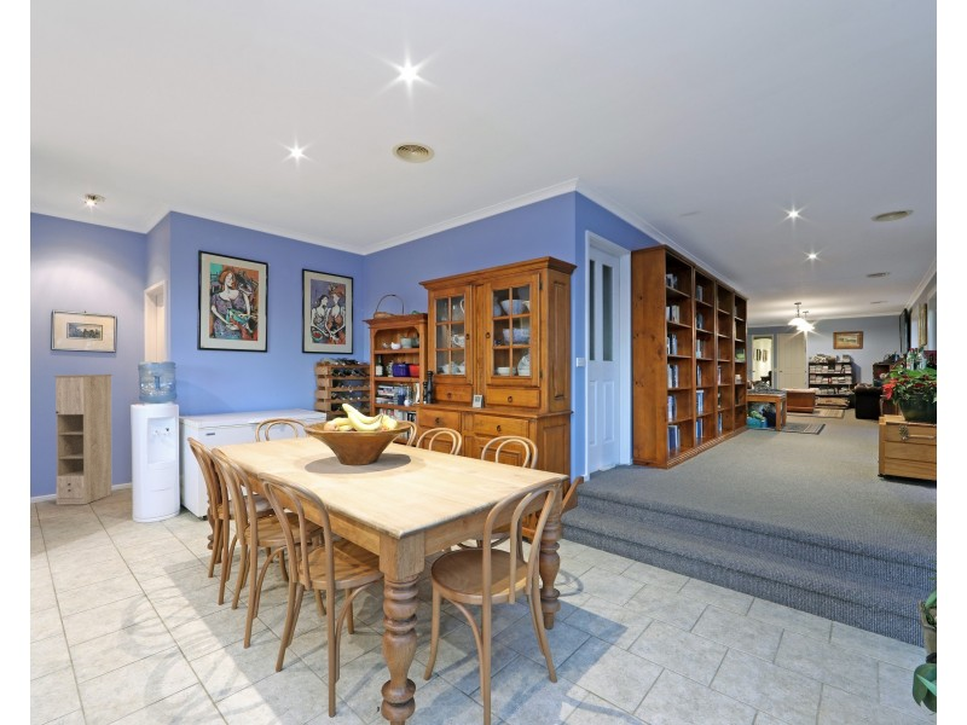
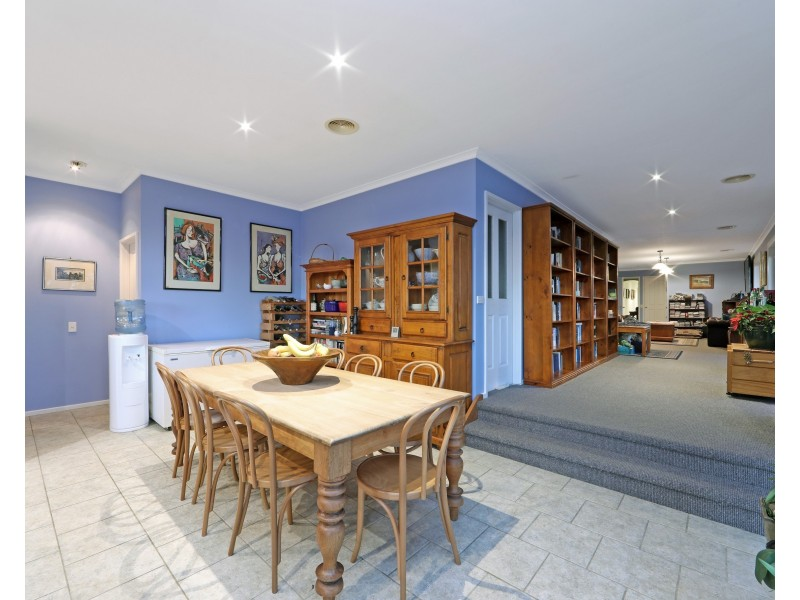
- storage cabinet [53,373,114,506]
